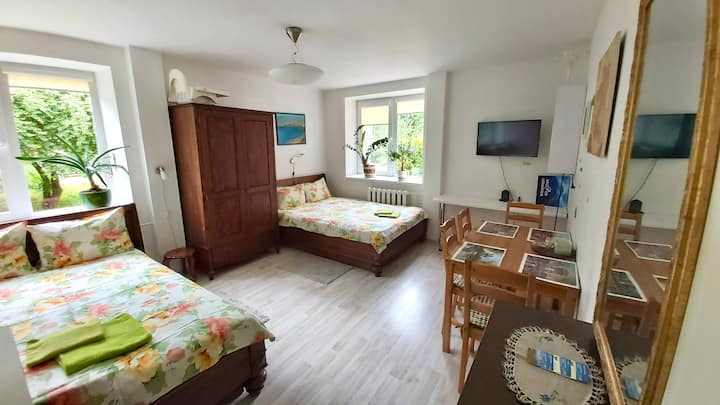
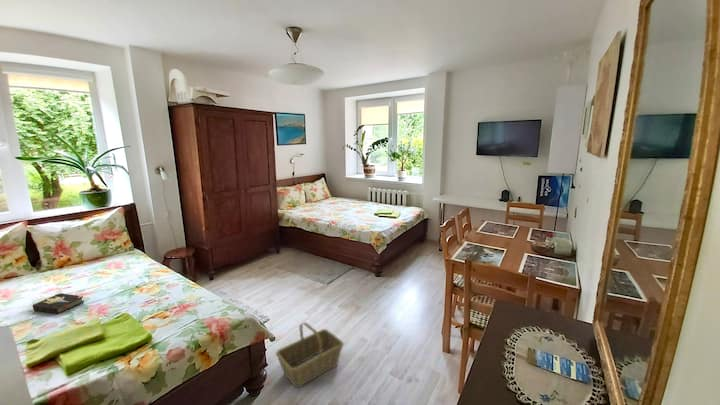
+ basket [275,321,345,389]
+ hardback book [32,292,85,315]
